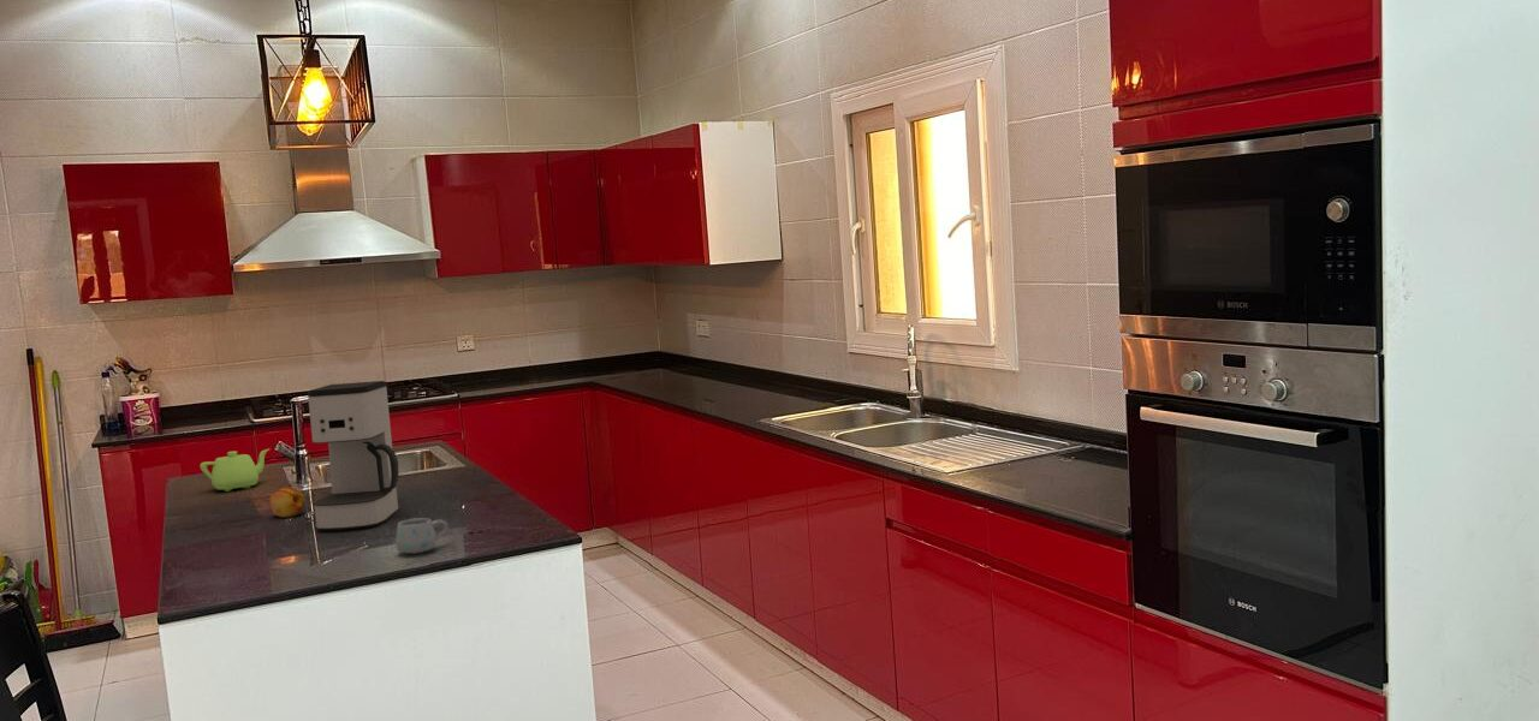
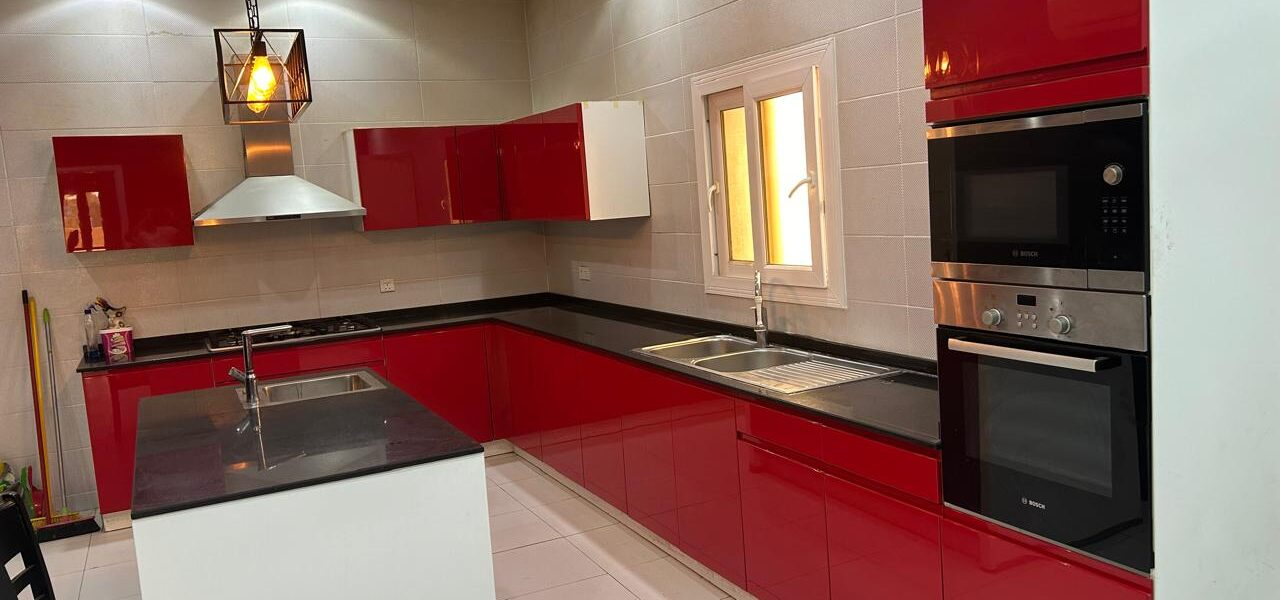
- teapot [200,448,269,493]
- mug [394,517,448,555]
- coffee maker [307,380,400,531]
- fruit [268,485,307,519]
